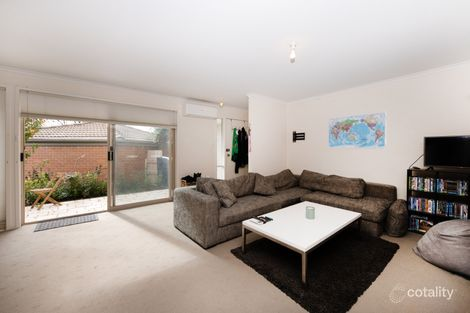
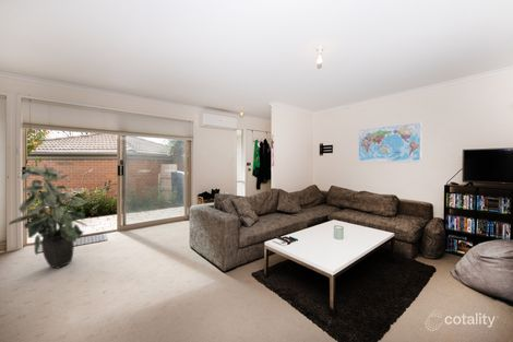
+ indoor plant [8,161,91,270]
